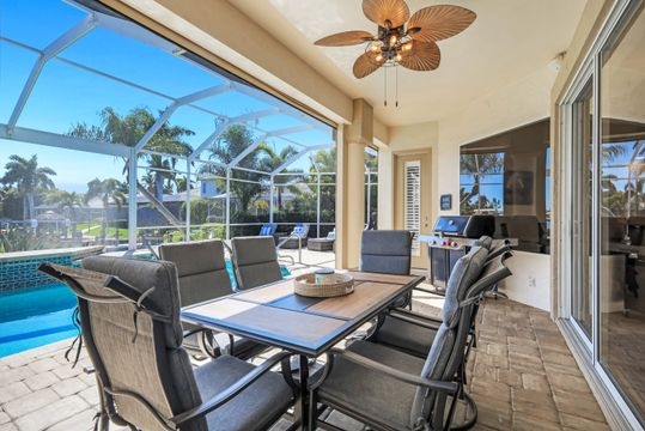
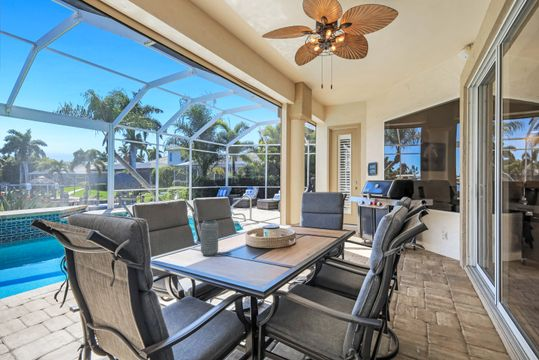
+ vase [200,219,219,257]
